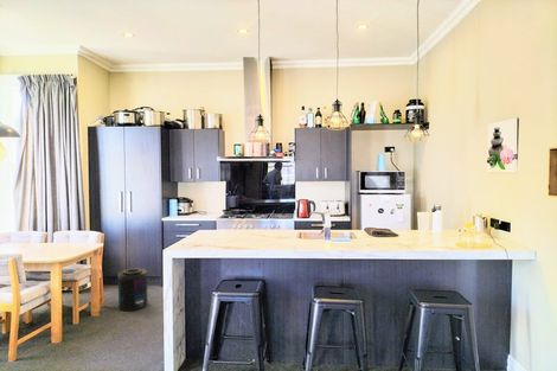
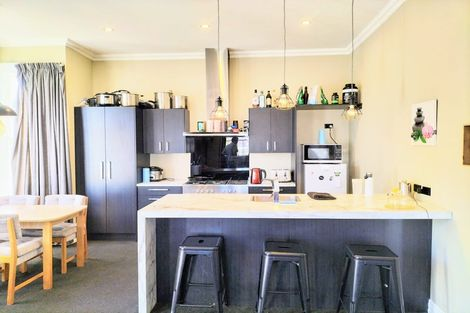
- supplement container [117,268,148,312]
